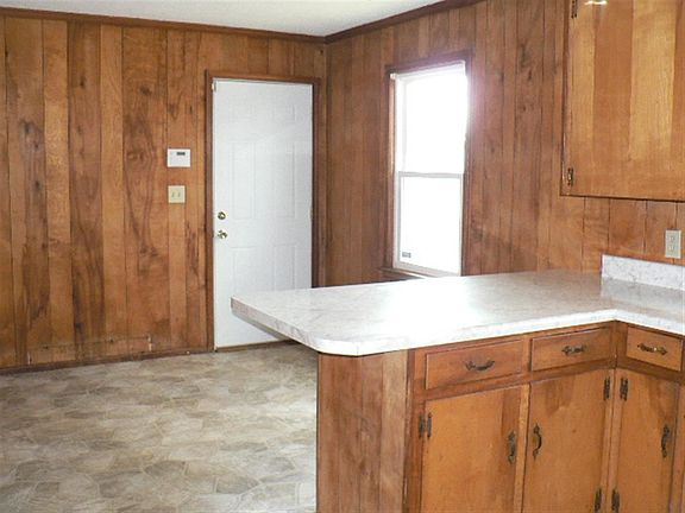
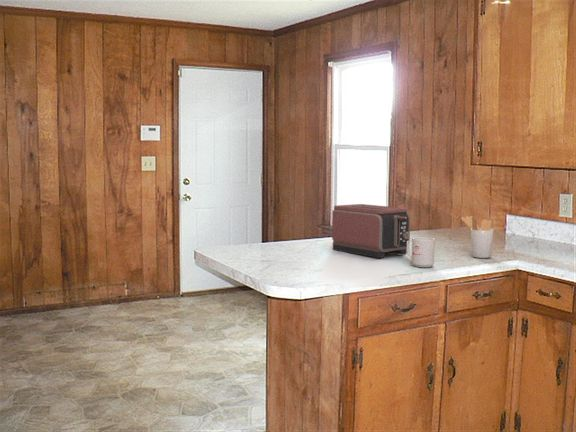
+ mug [407,236,436,268]
+ utensil holder [460,215,495,259]
+ toaster [331,203,411,259]
